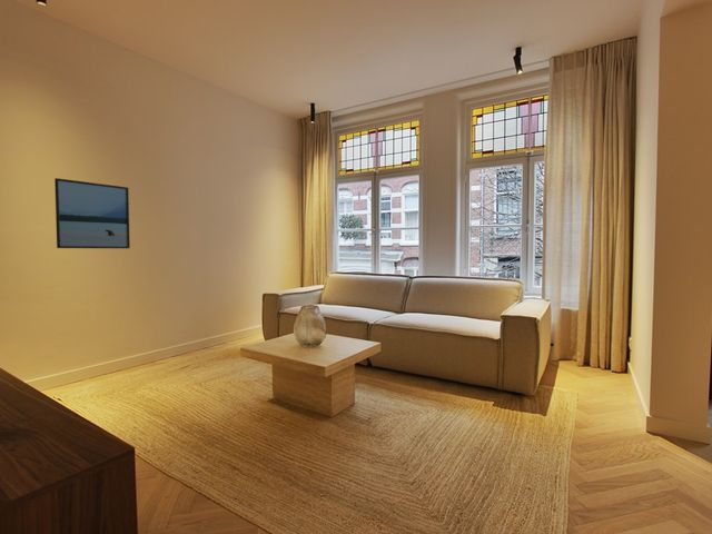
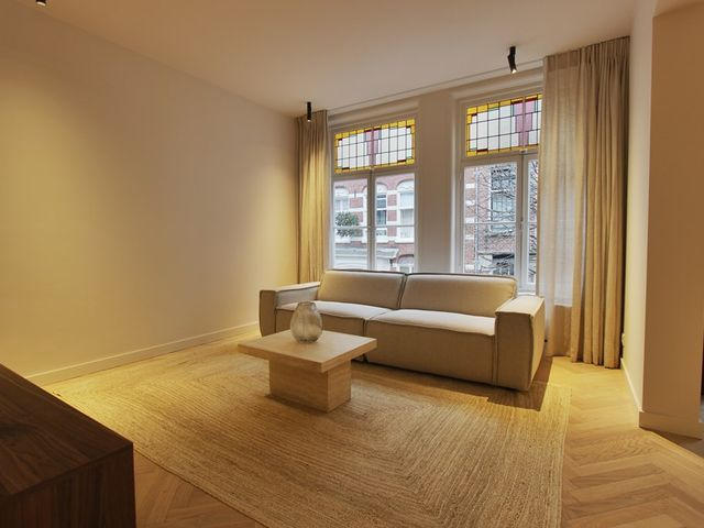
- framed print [53,177,131,249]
